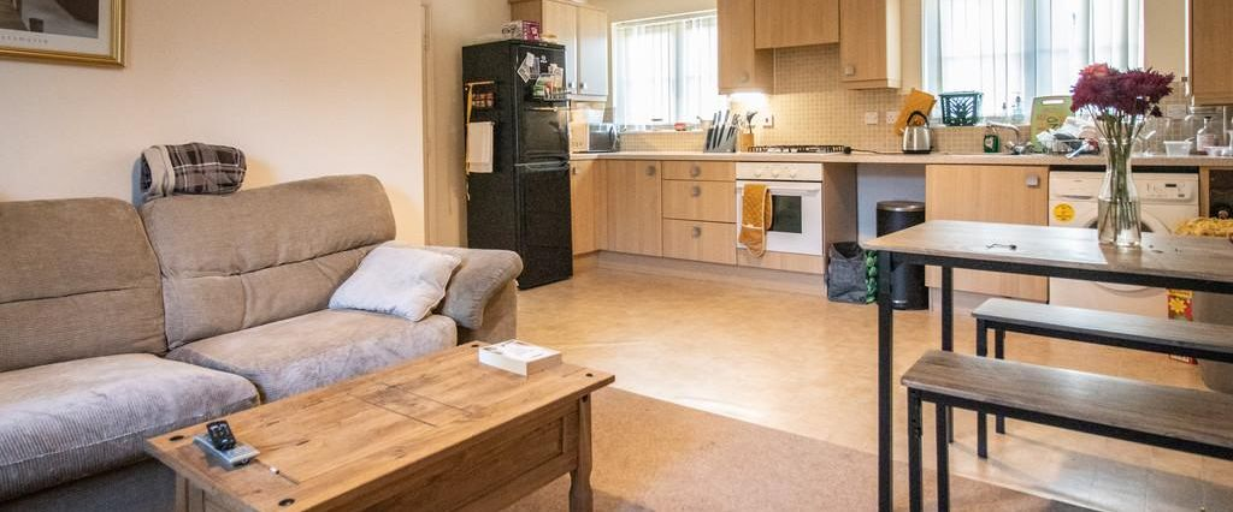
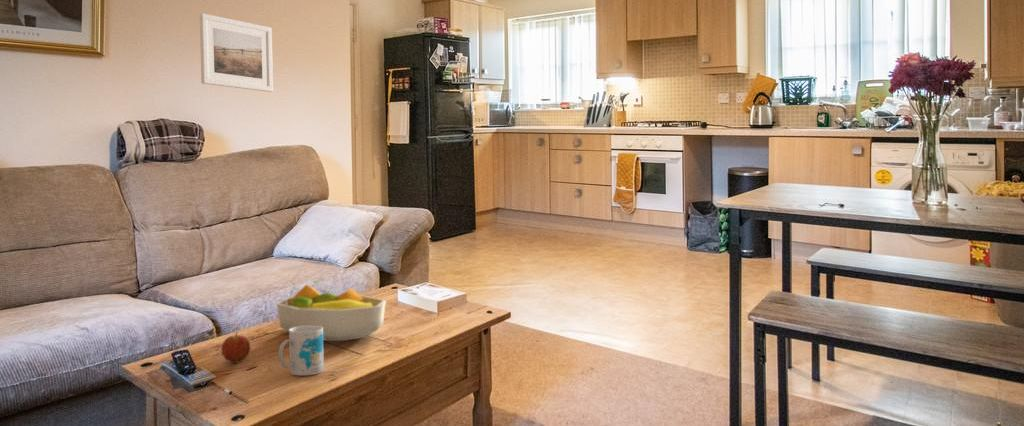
+ fruit bowl [276,284,387,342]
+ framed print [199,12,274,93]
+ fruit [221,331,252,364]
+ mug [277,326,325,377]
